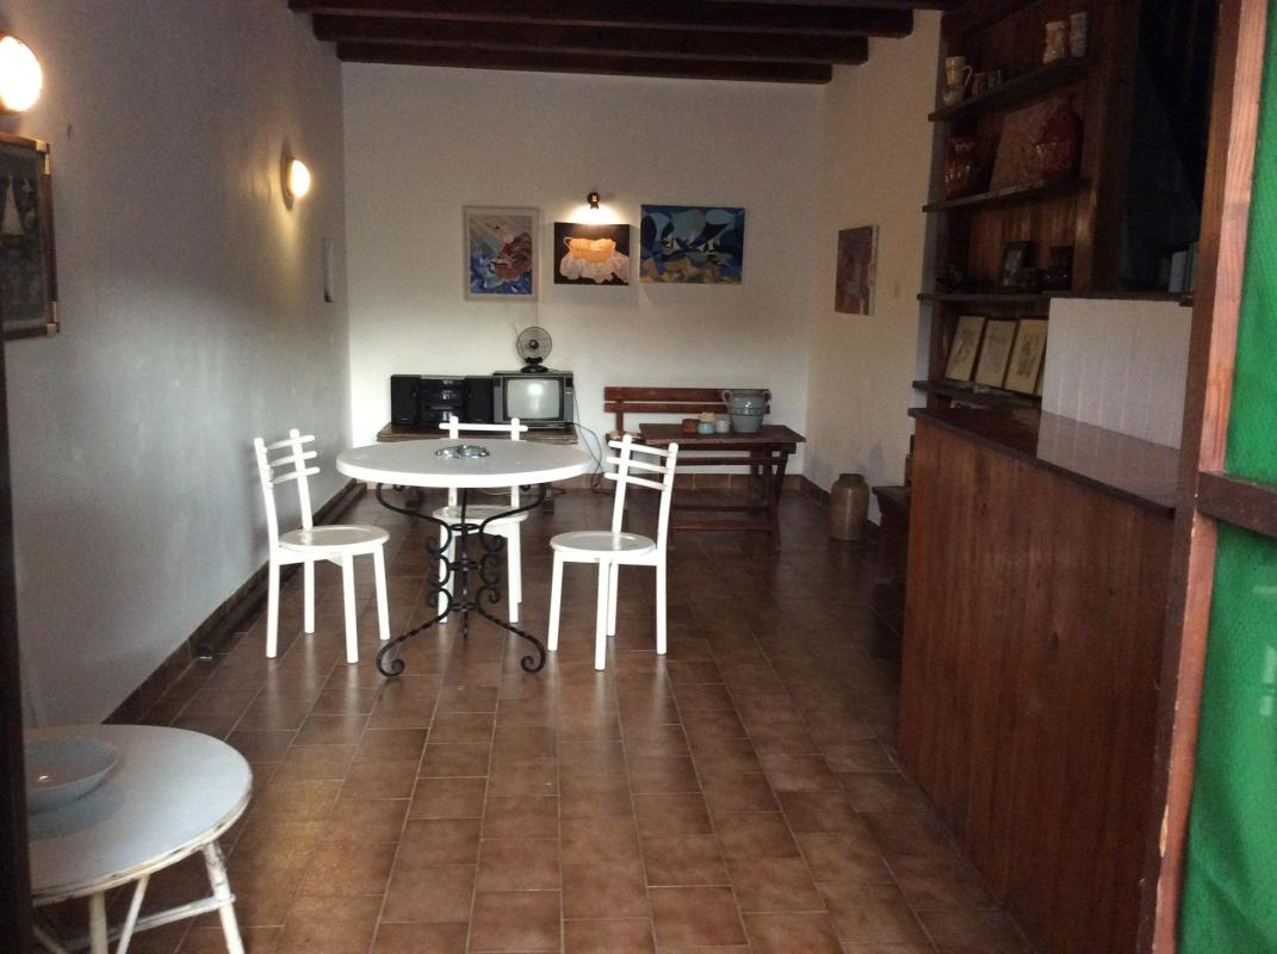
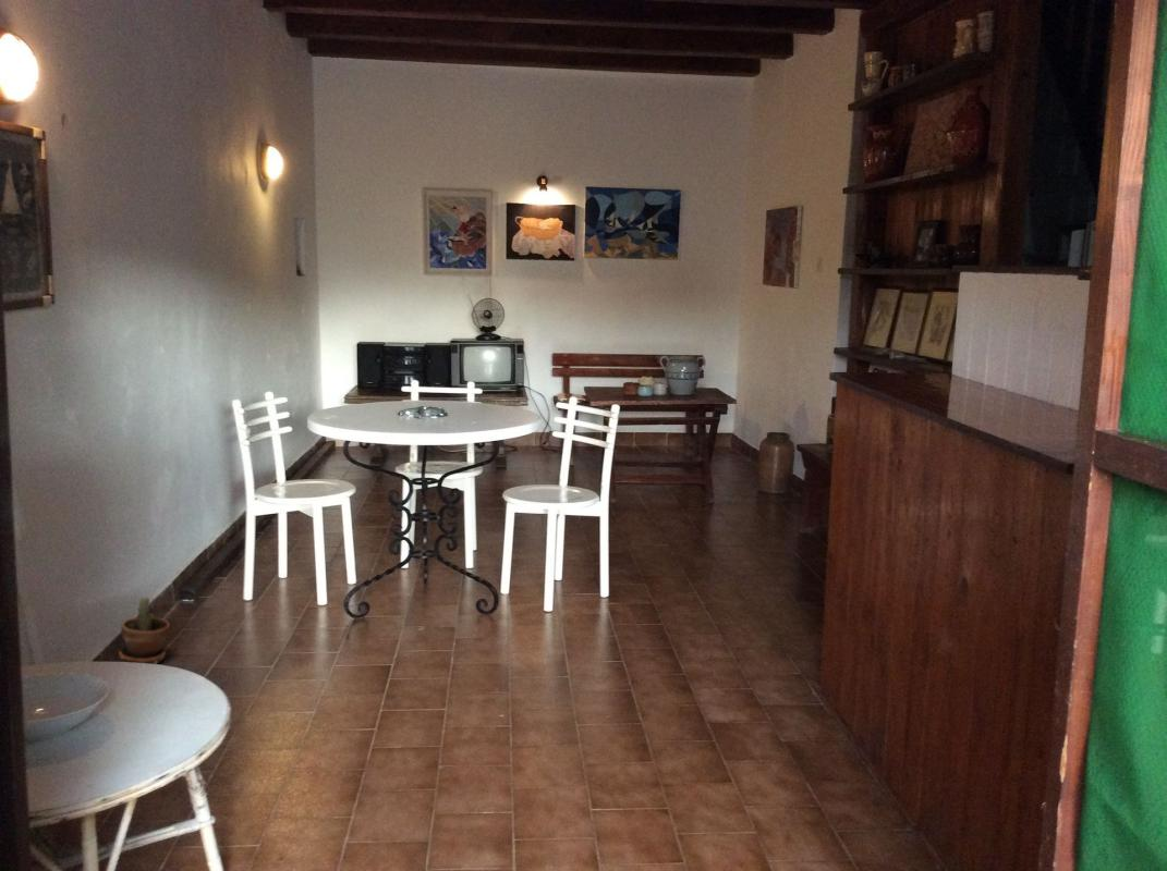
+ potted plant [118,596,170,664]
